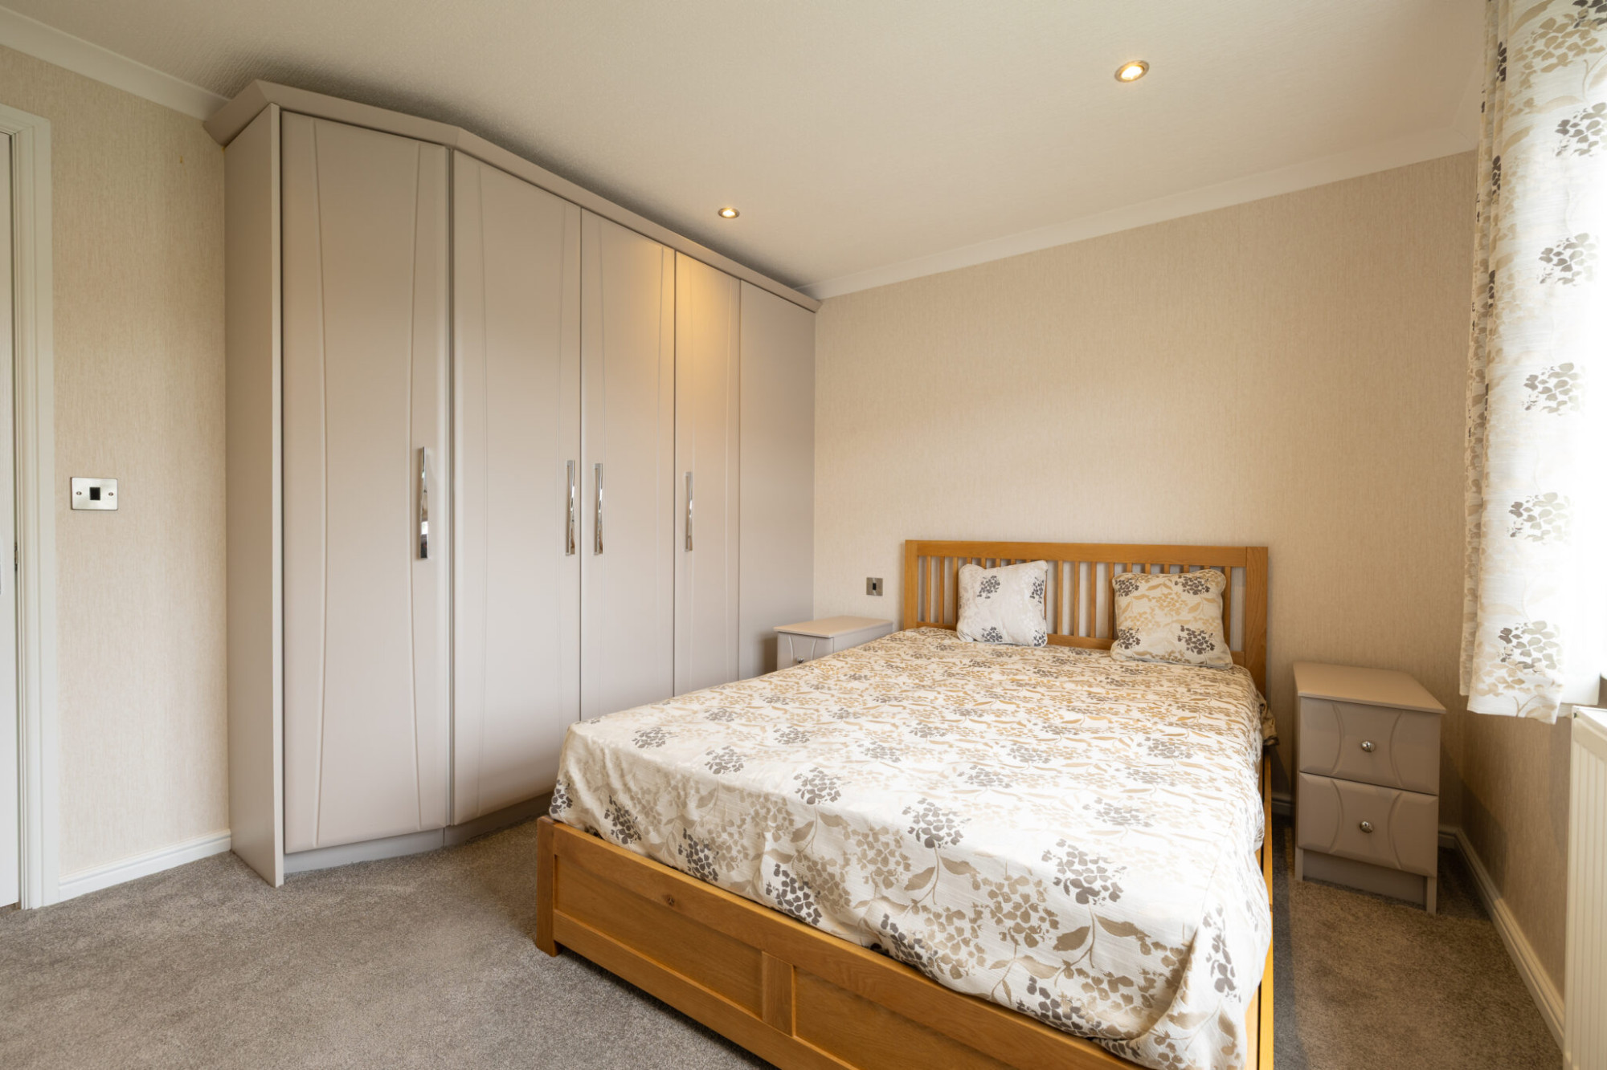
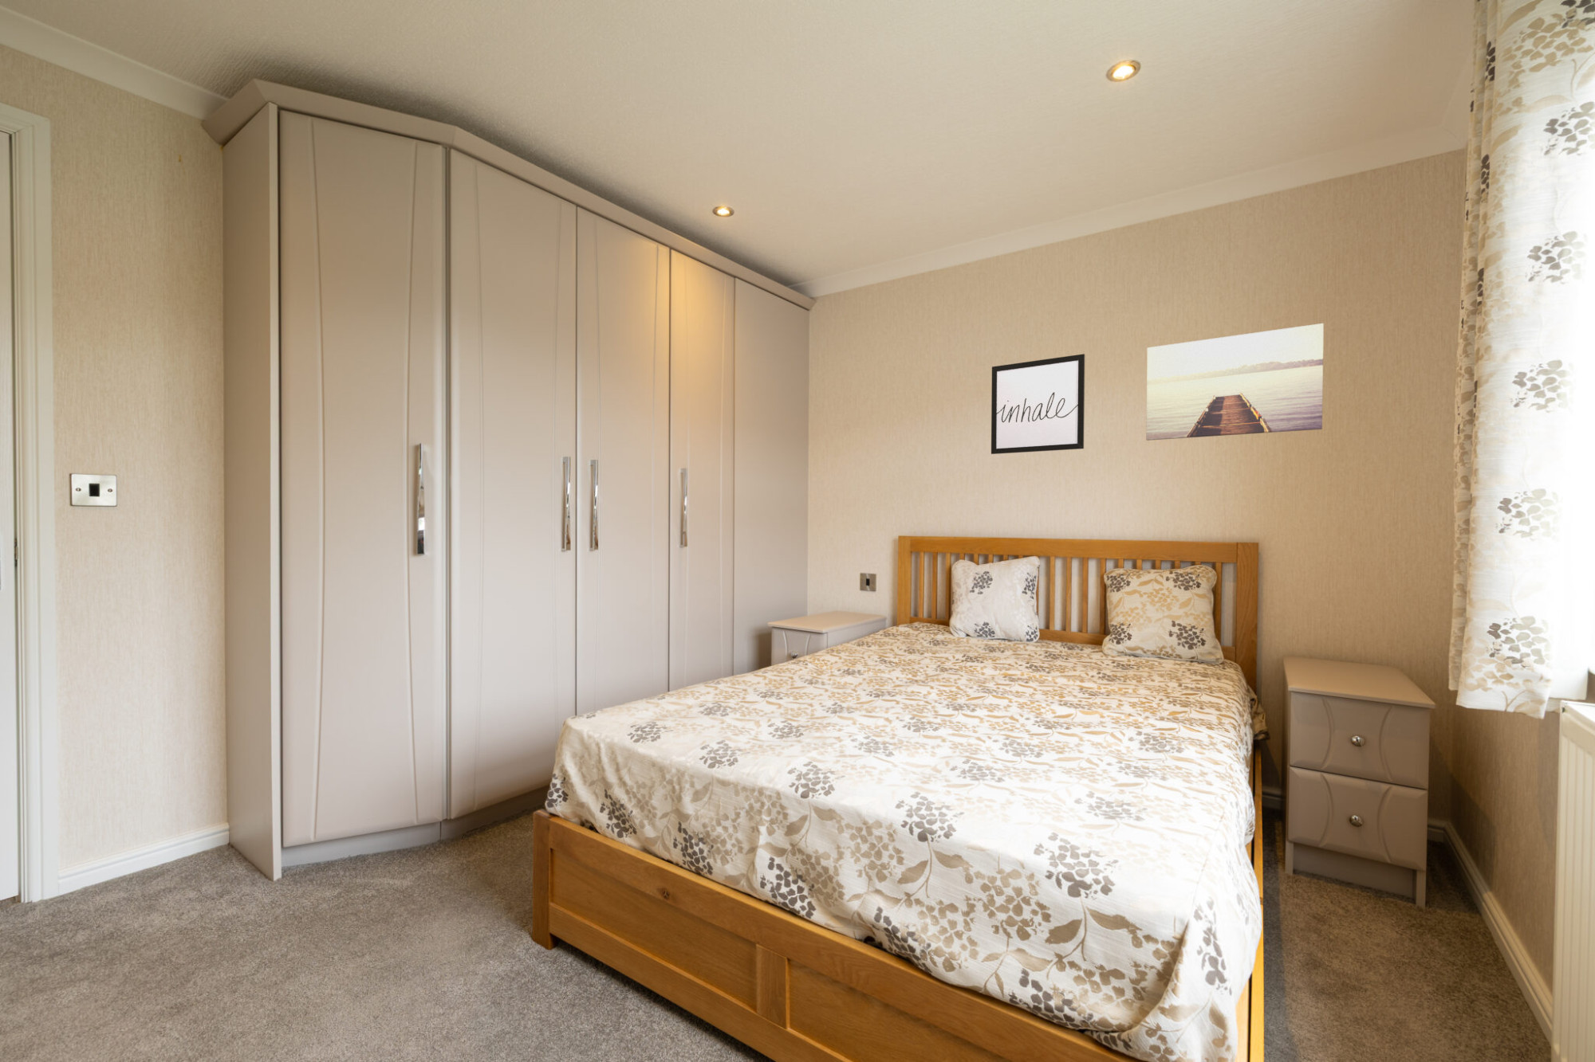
+ wall art [1146,322,1325,441]
+ wall art [990,353,1085,455]
